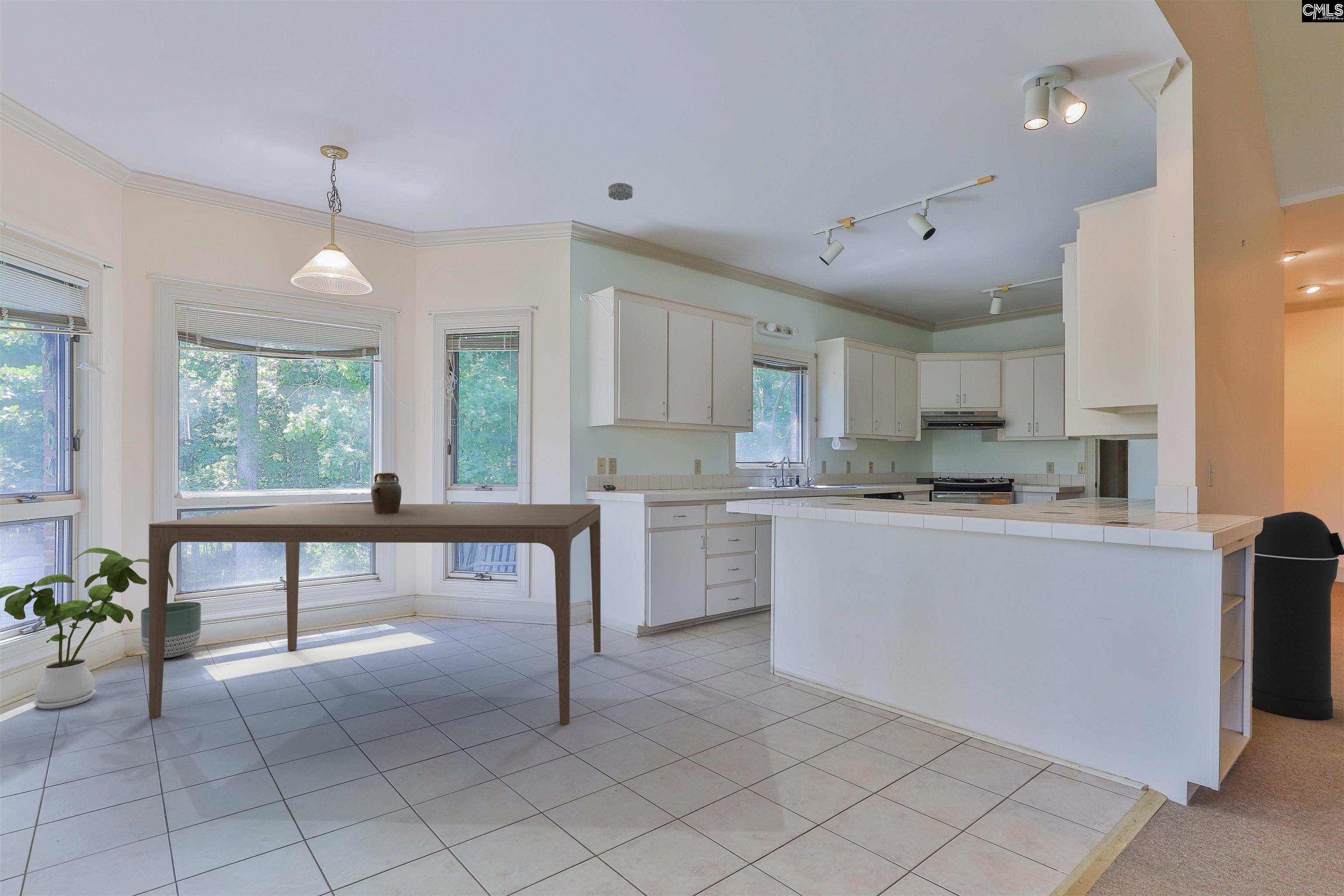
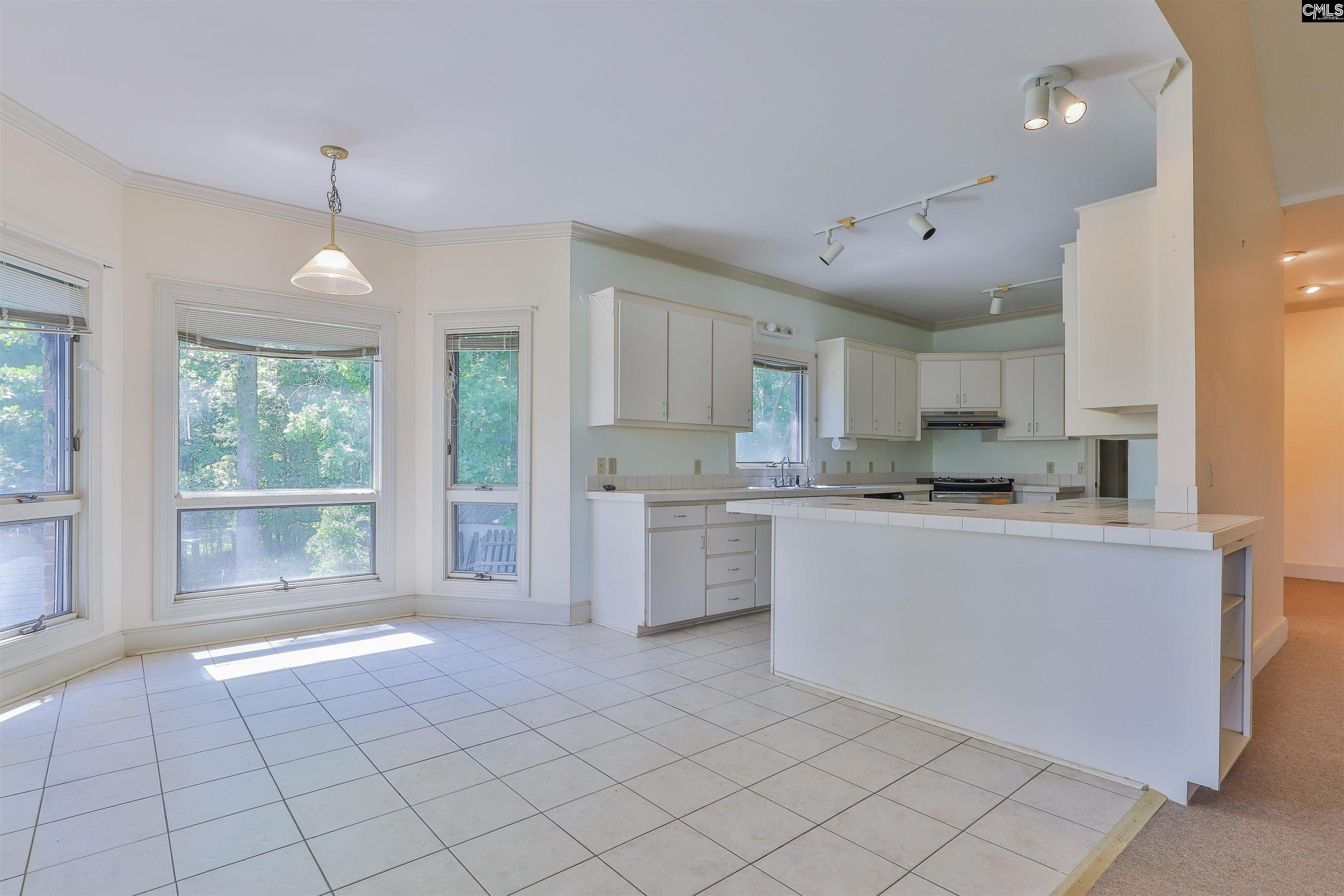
- dining table [148,504,601,726]
- jar set [371,472,402,514]
- smoke detector [608,182,633,201]
- trash can [1252,511,1344,721]
- planter [140,602,202,658]
- house plant [0,547,174,710]
